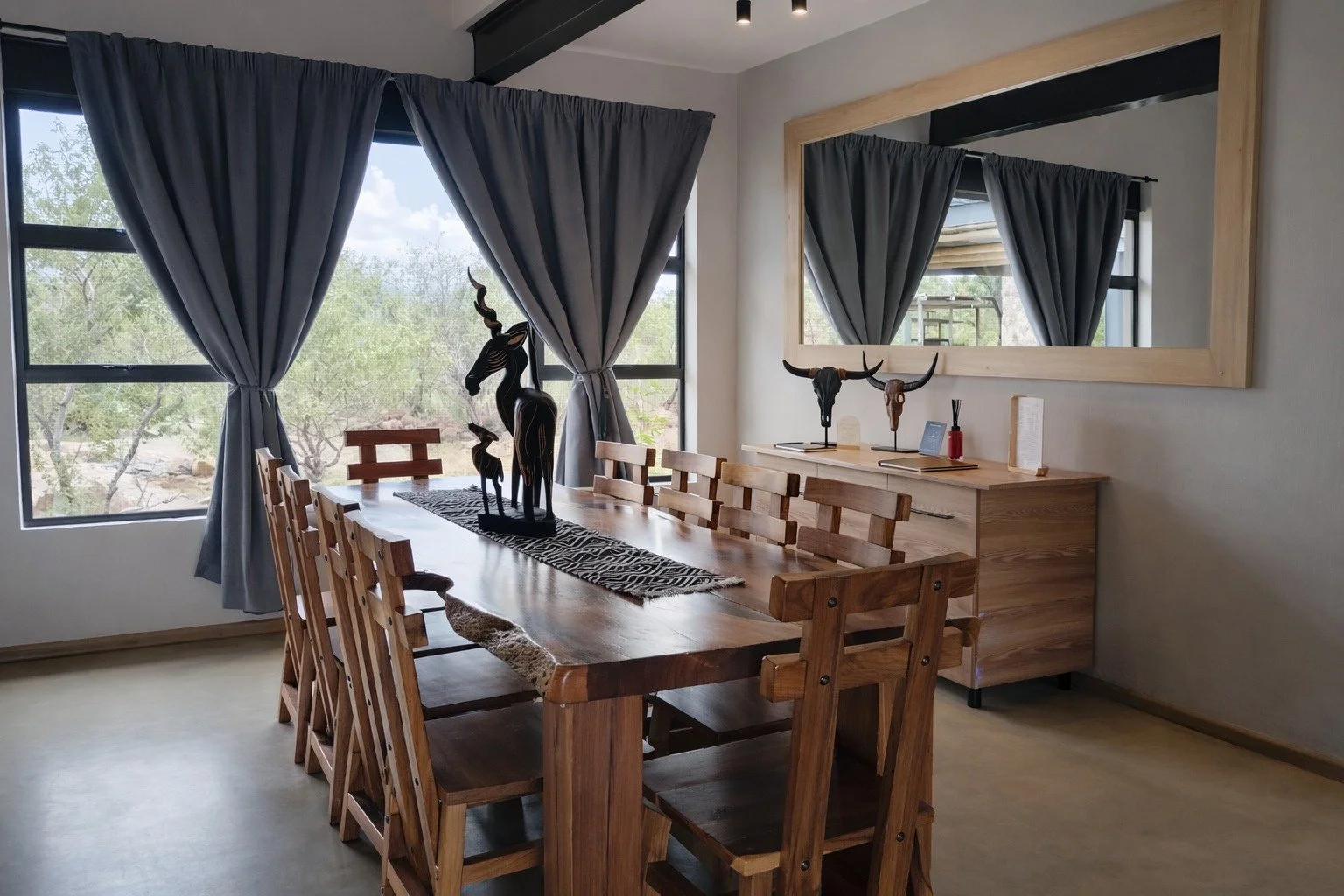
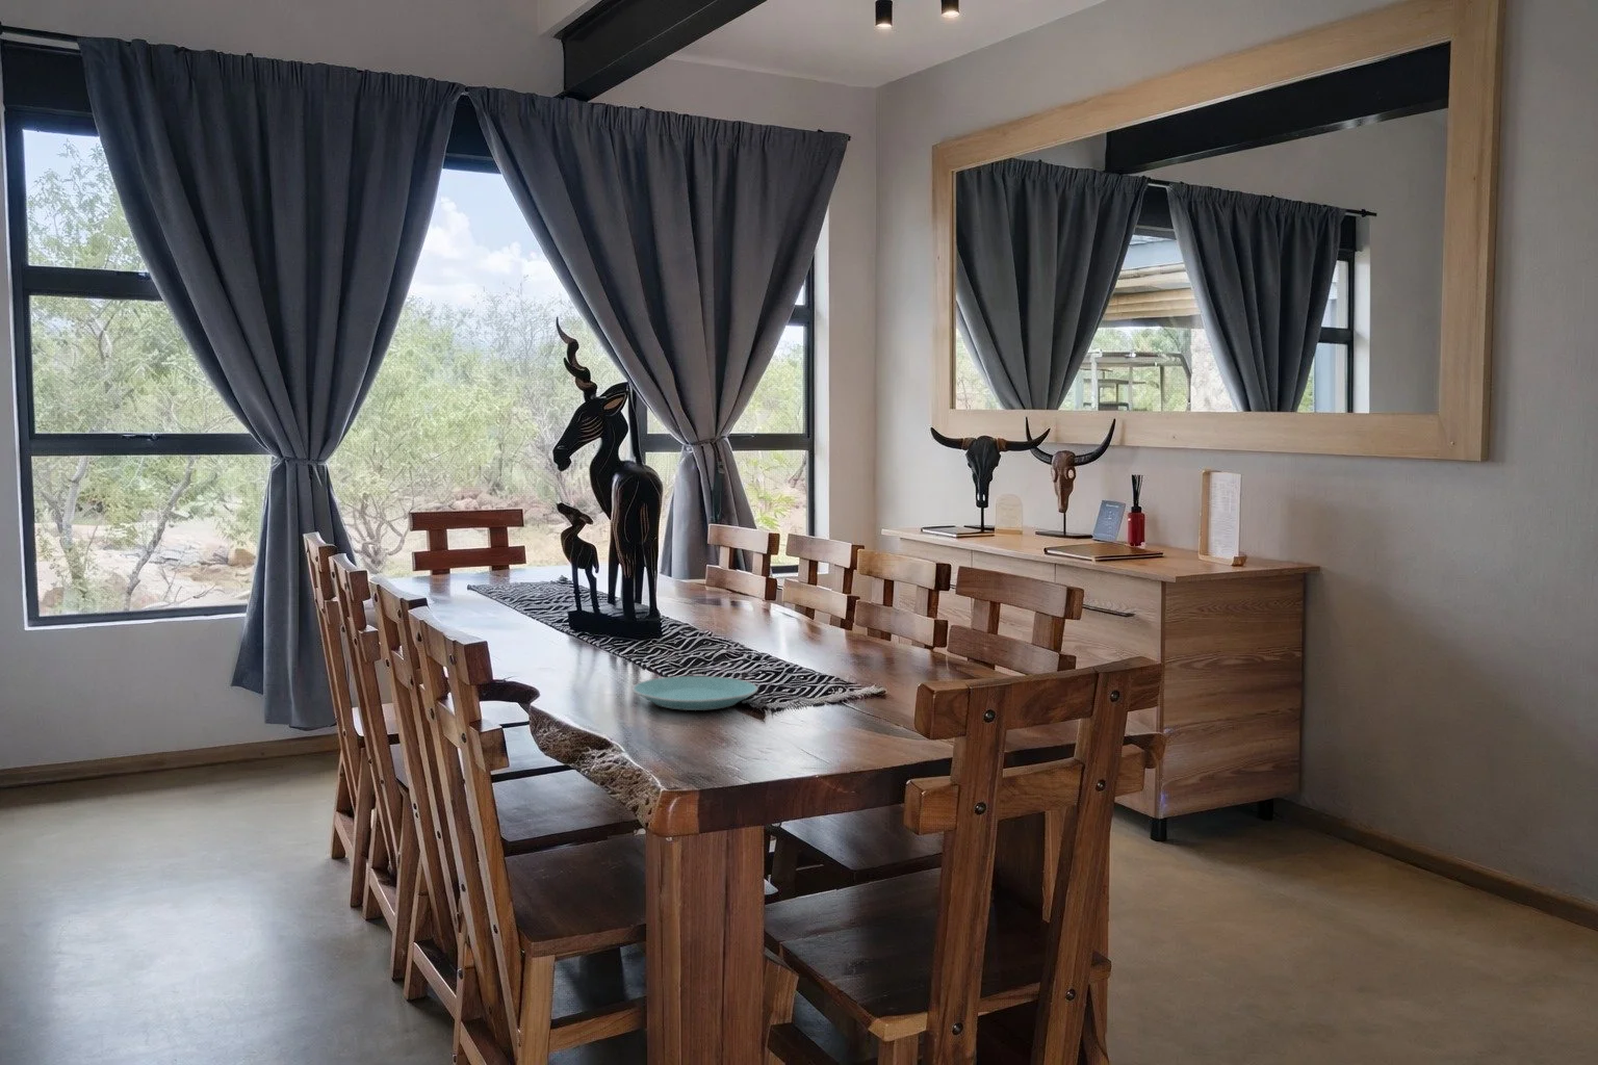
+ plate [631,675,760,711]
